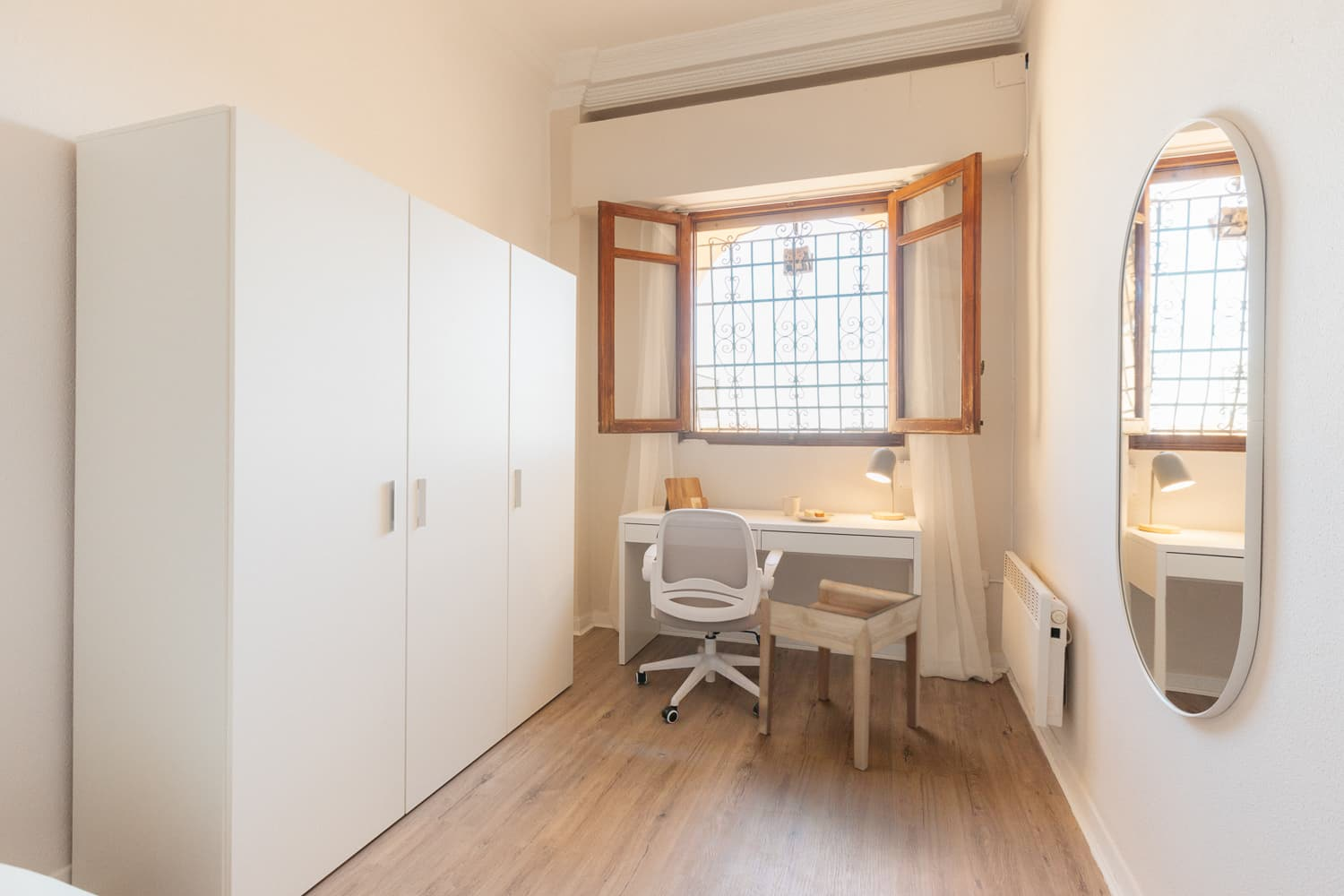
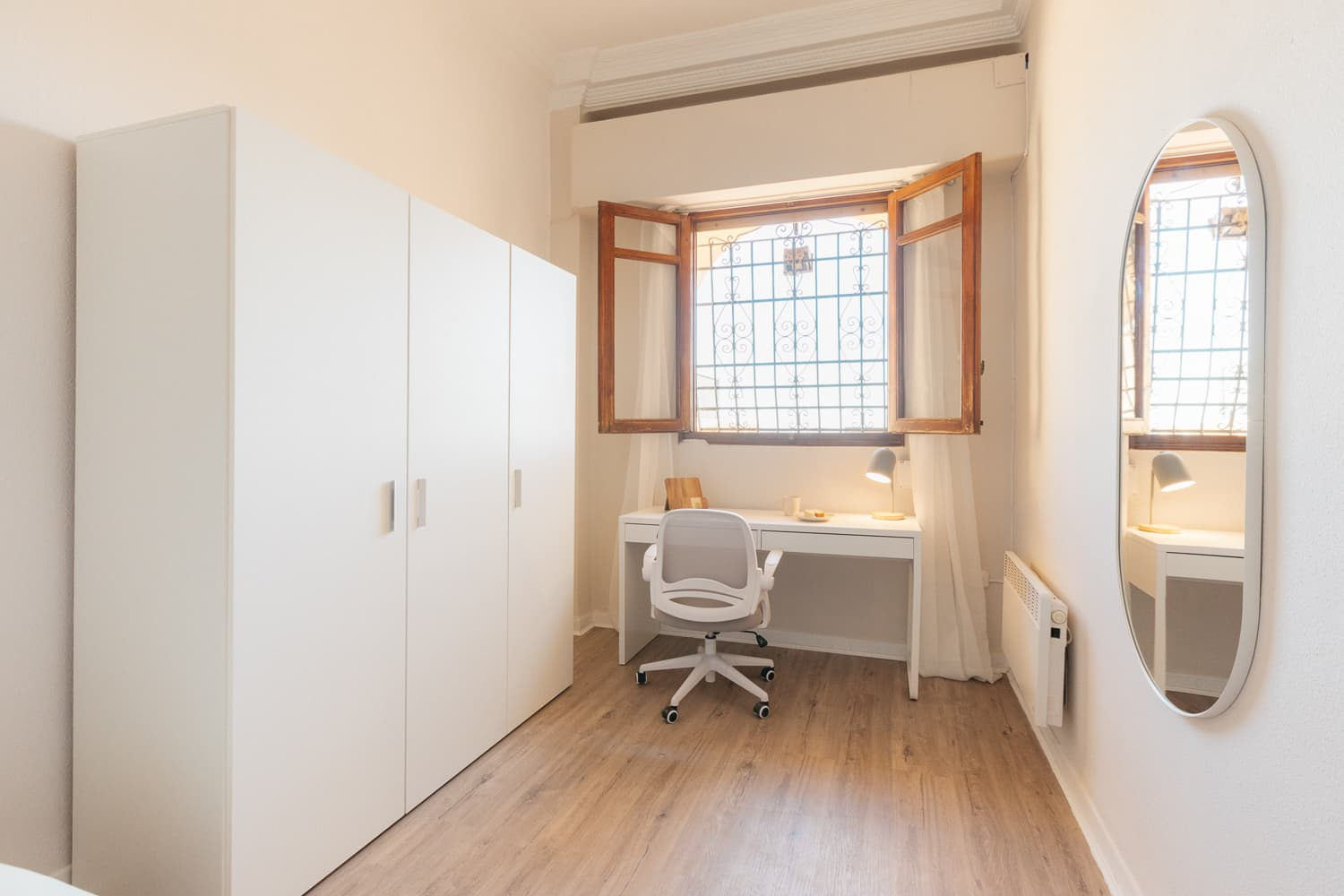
- side table [758,578,922,771]
